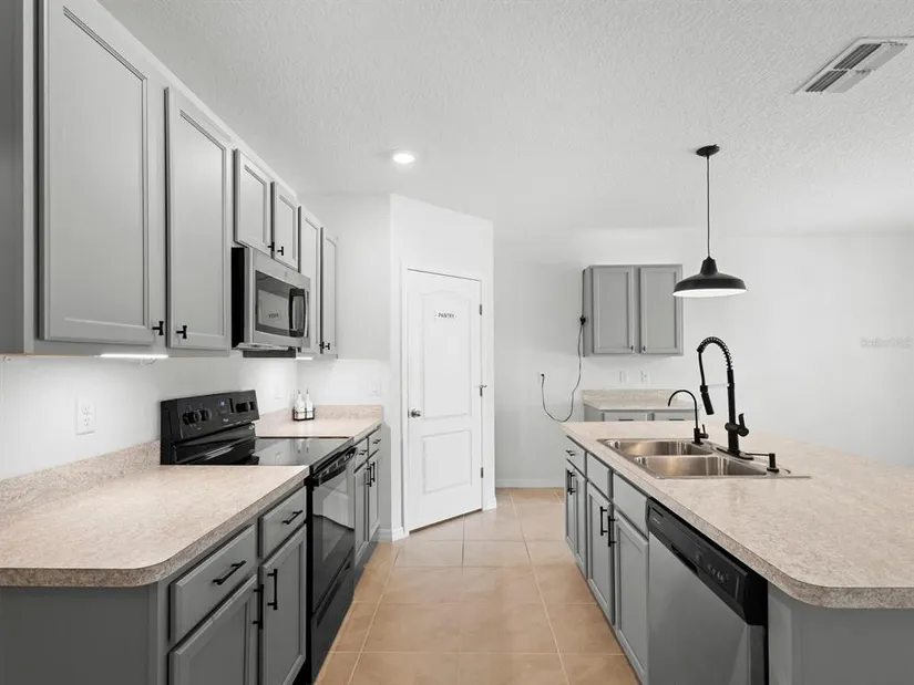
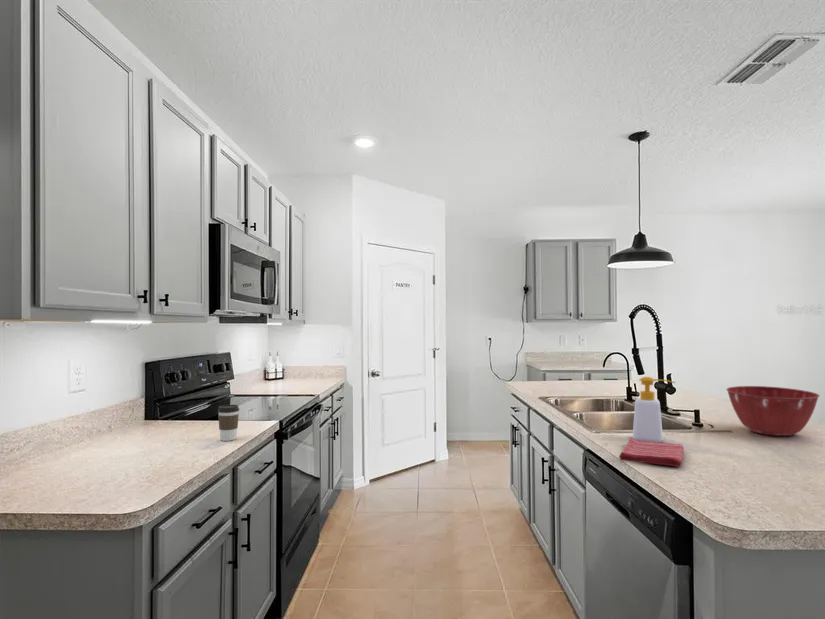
+ dish towel [618,437,685,468]
+ mixing bowl [725,385,820,437]
+ soap bottle [632,376,677,442]
+ coffee cup [217,404,240,442]
